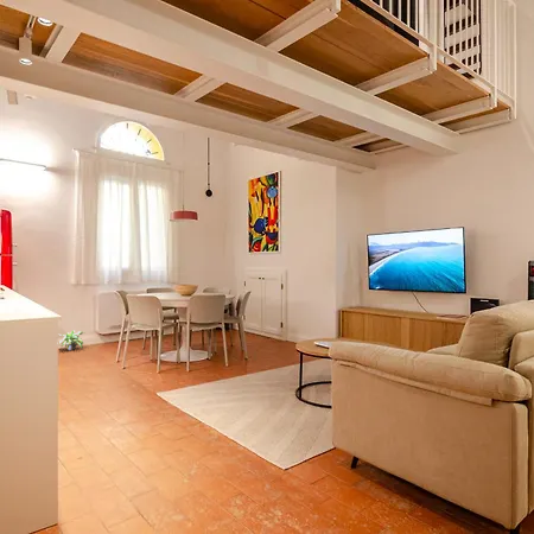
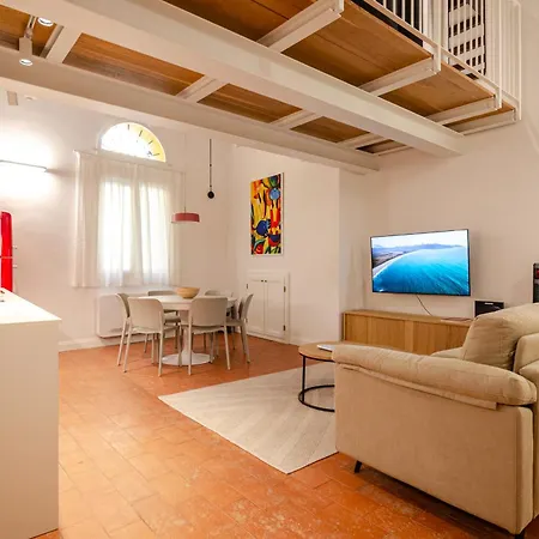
- potted plant [58,329,84,351]
